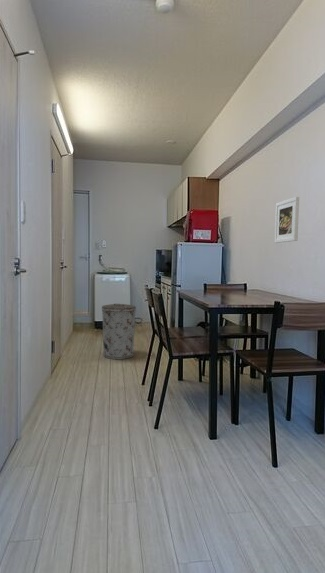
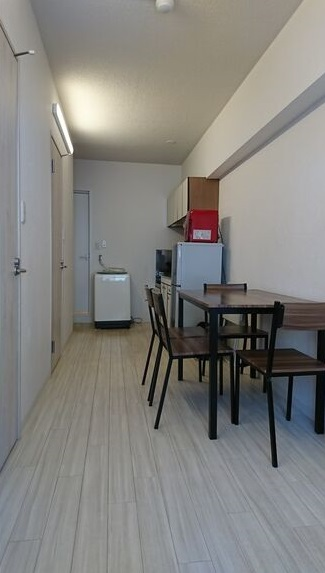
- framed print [274,196,300,244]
- trash can [101,303,137,360]
